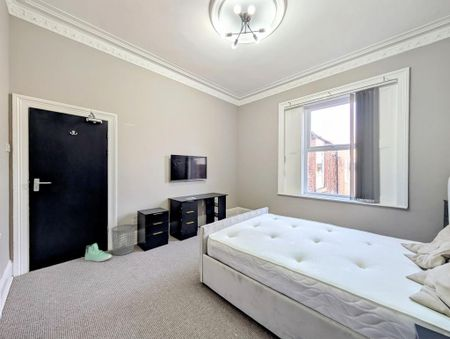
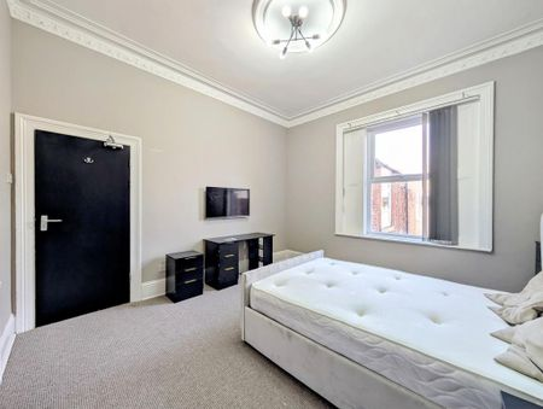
- waste bin [110,223,136,256]
- sneaker [84,242,113,263]
